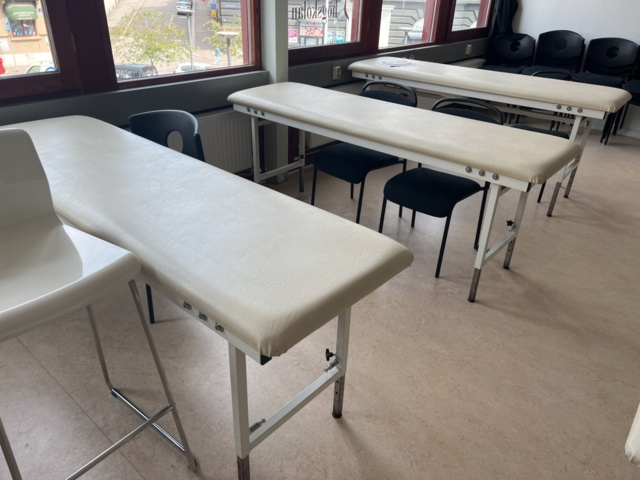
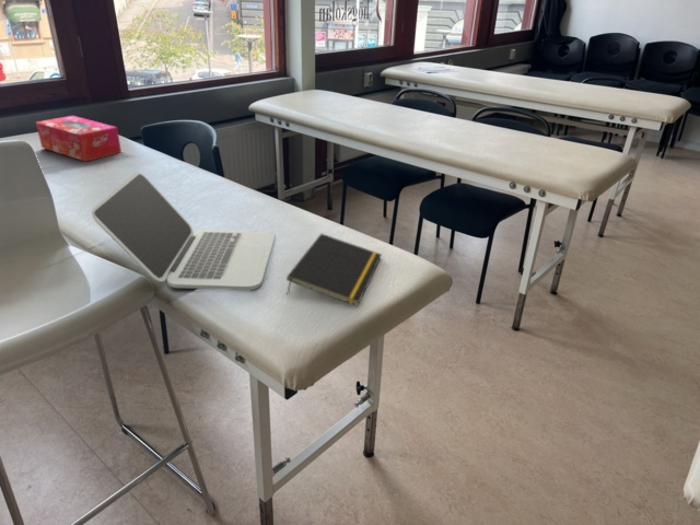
+ notepad [285,233,383,306]
+ laptop [91,171,276,291]
+ tissue box [35,115,122,163]
